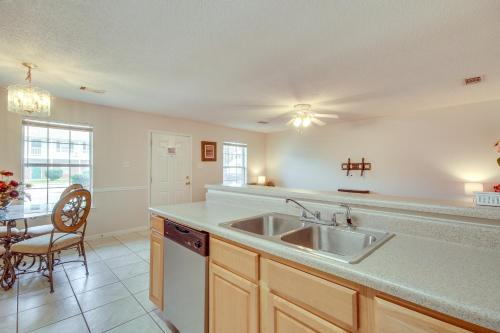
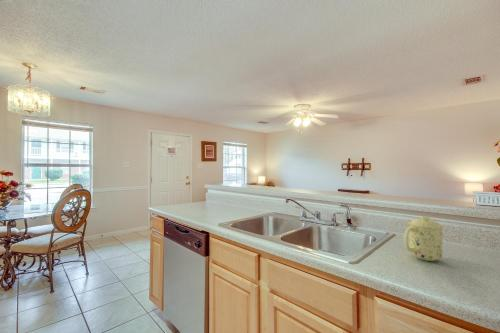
+ mug [403,216,444,262]
